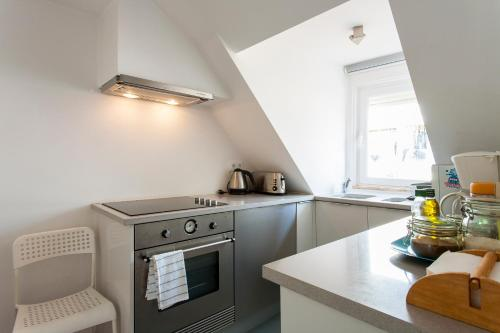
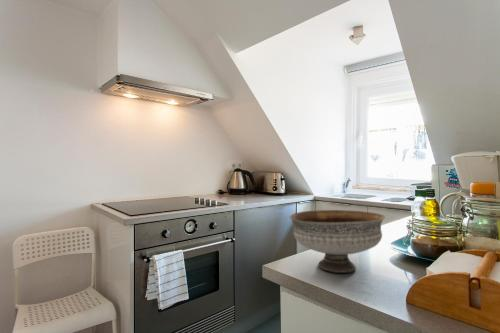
+ bowl [288,209,386,274]
